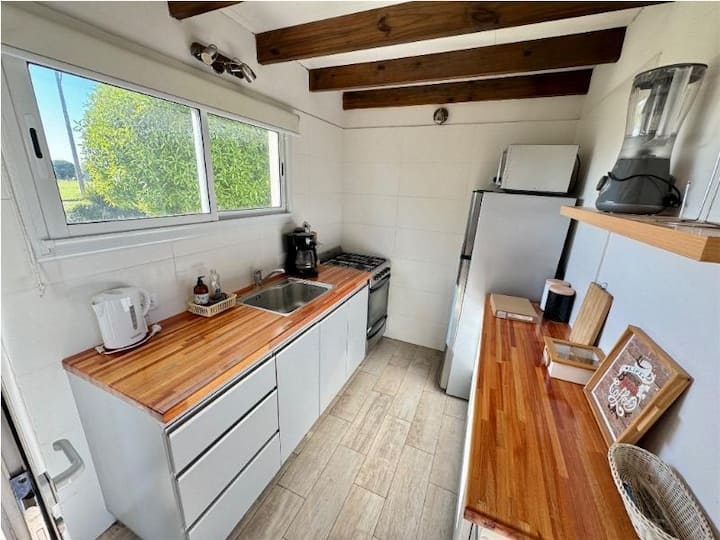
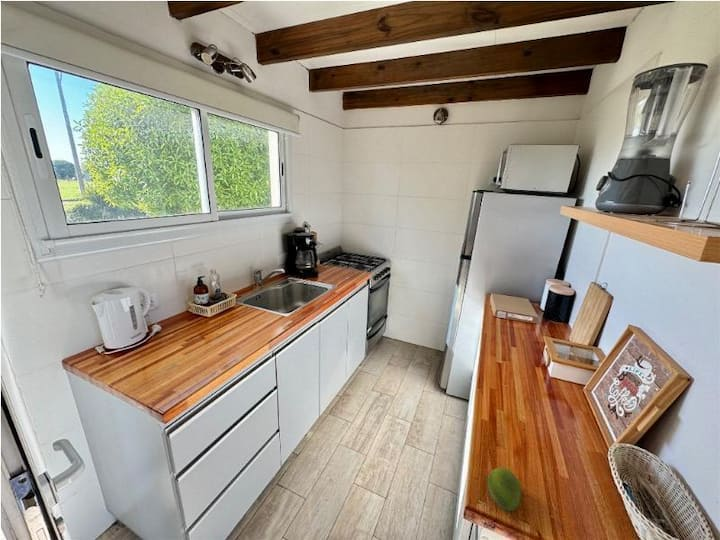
+ fruit [487,467,522,512]
